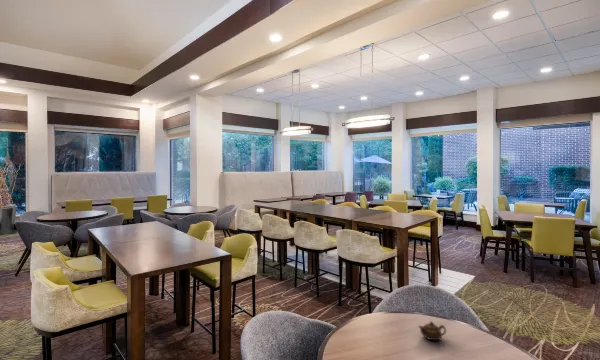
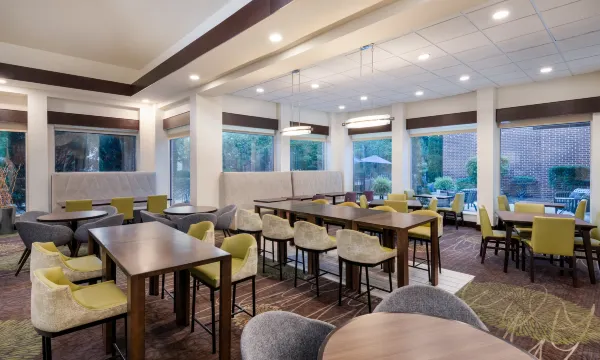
- teapot [417,320,447,341]
